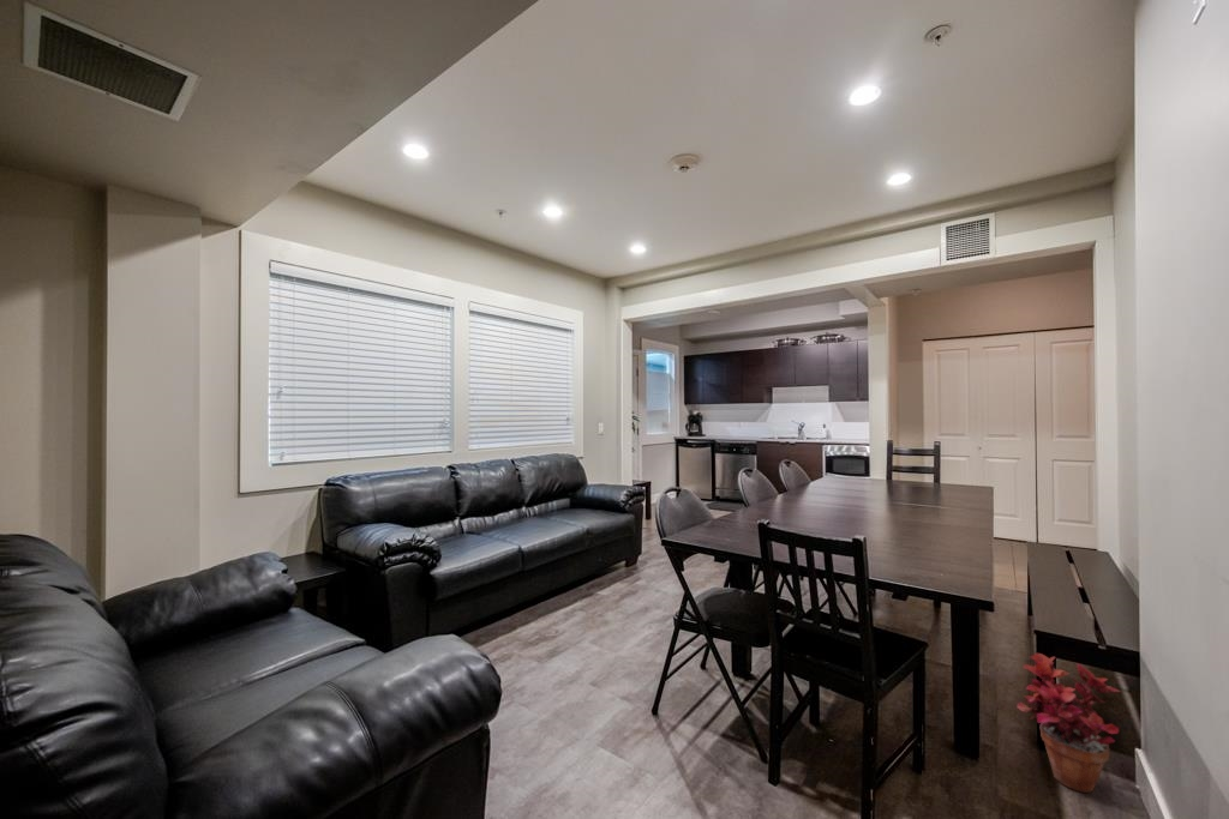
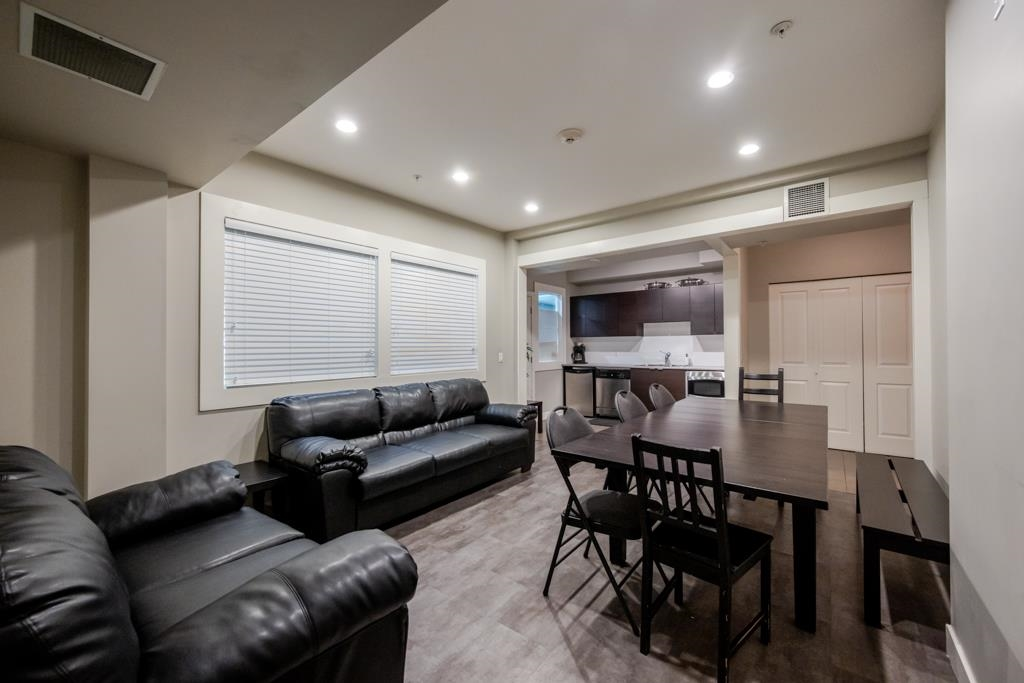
- potted plant [1015,652,1122,794]
